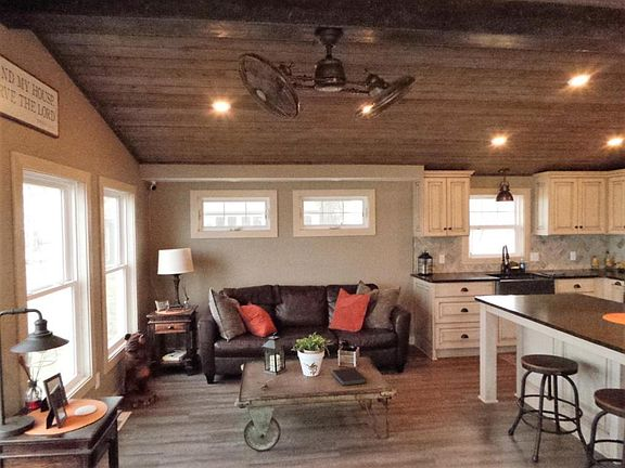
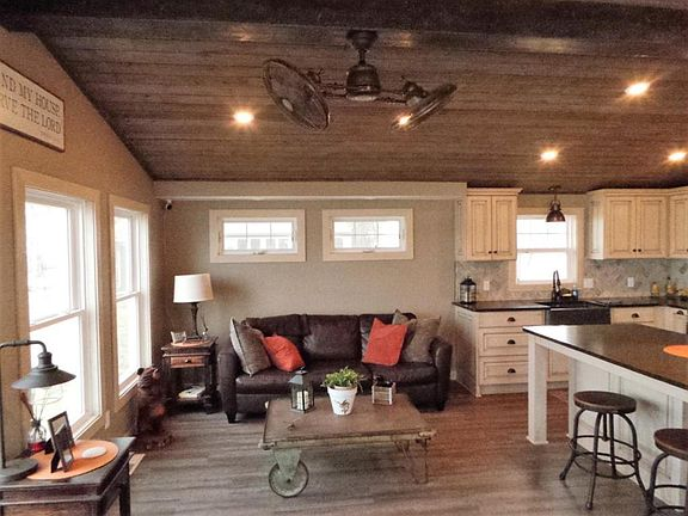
- notebook [331,367,368,387]
